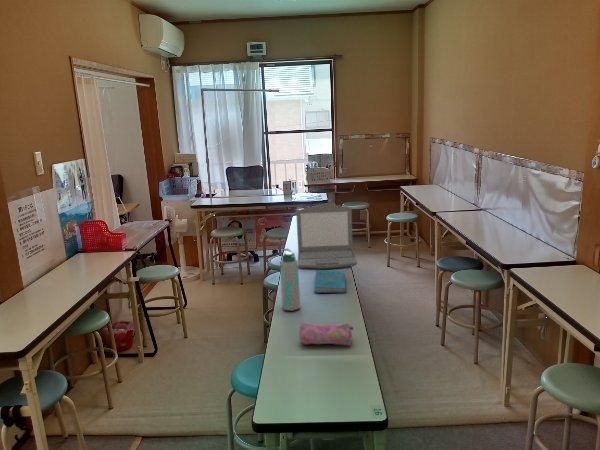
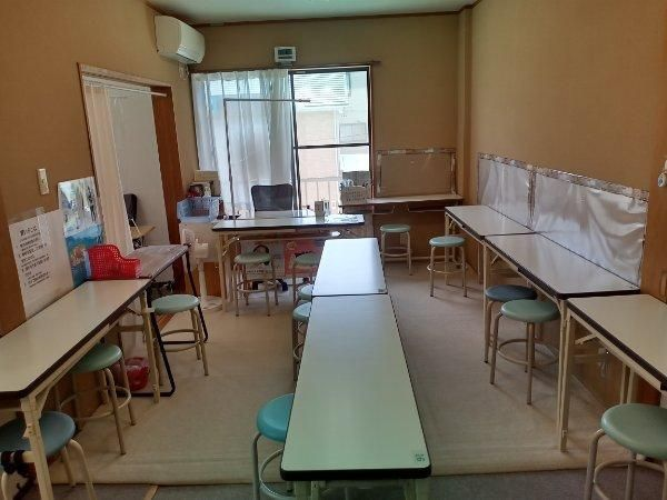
- pencil case [298,322,354,347]
- water bottle [278,247,301,312]
- cover [313,269,347,294]
- laptop [295,203,358,270]
